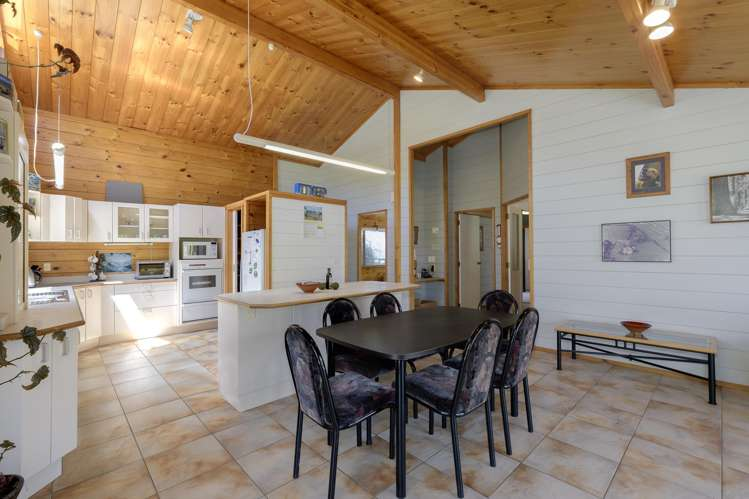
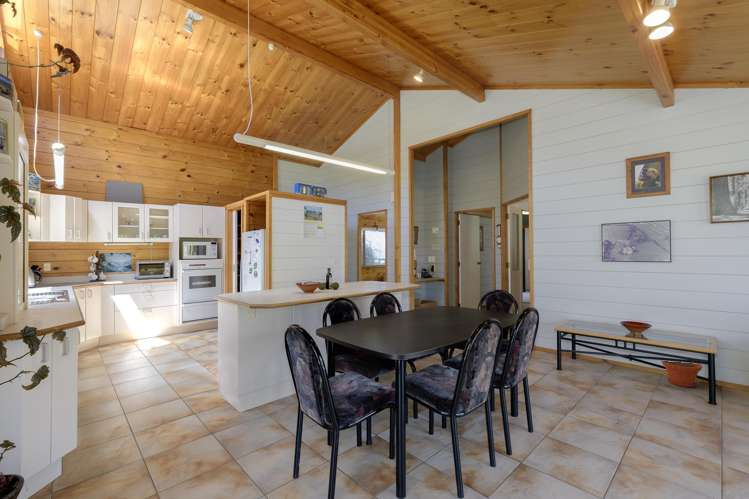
+ plant pot [661,361,703,388]
